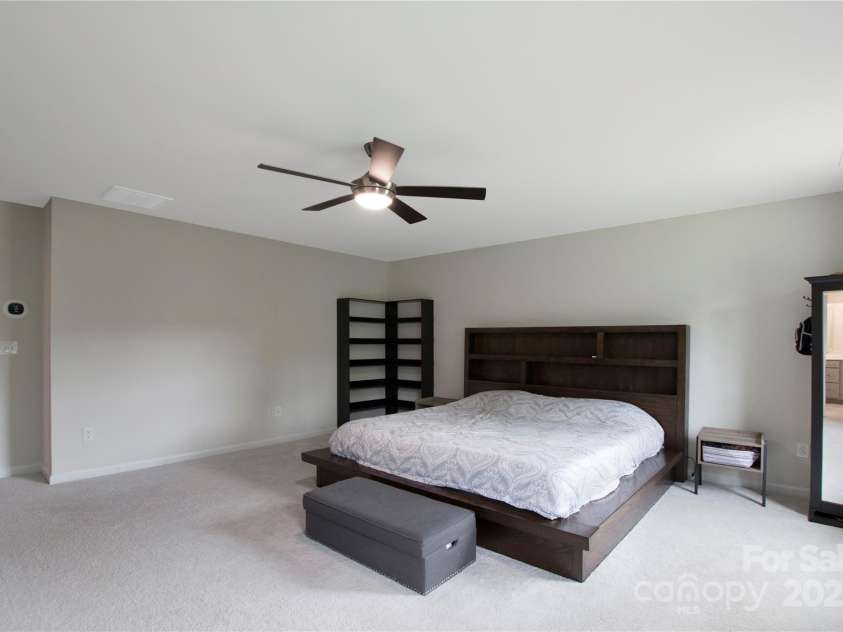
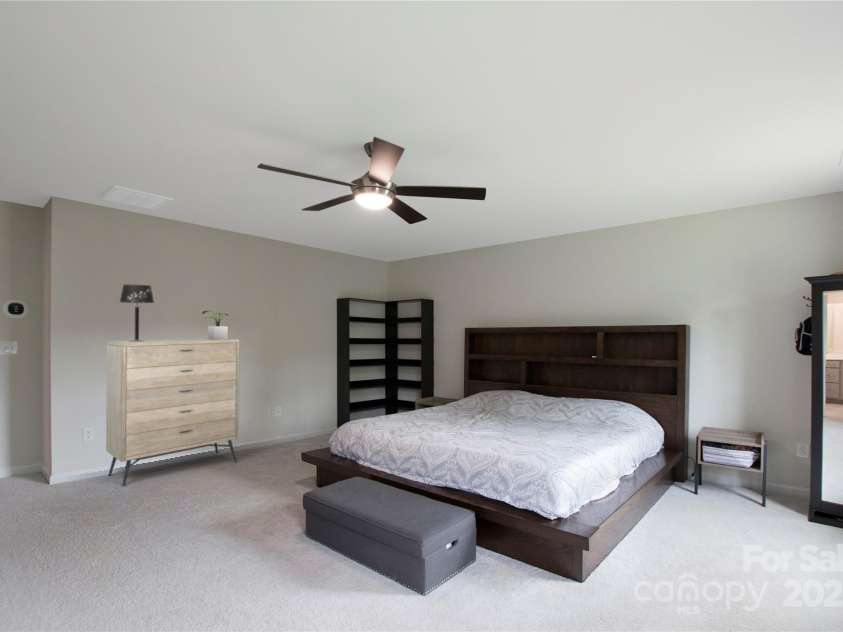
+ table lamp [119,284,155,342]
+ dresser [105,337,241,487]
+ potted plant [201,309,237,340]
